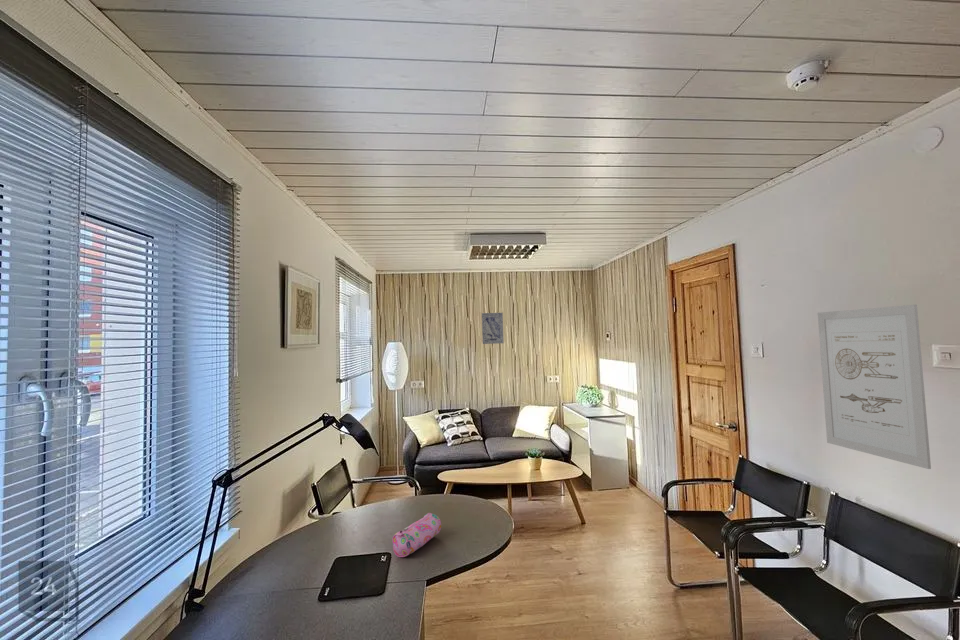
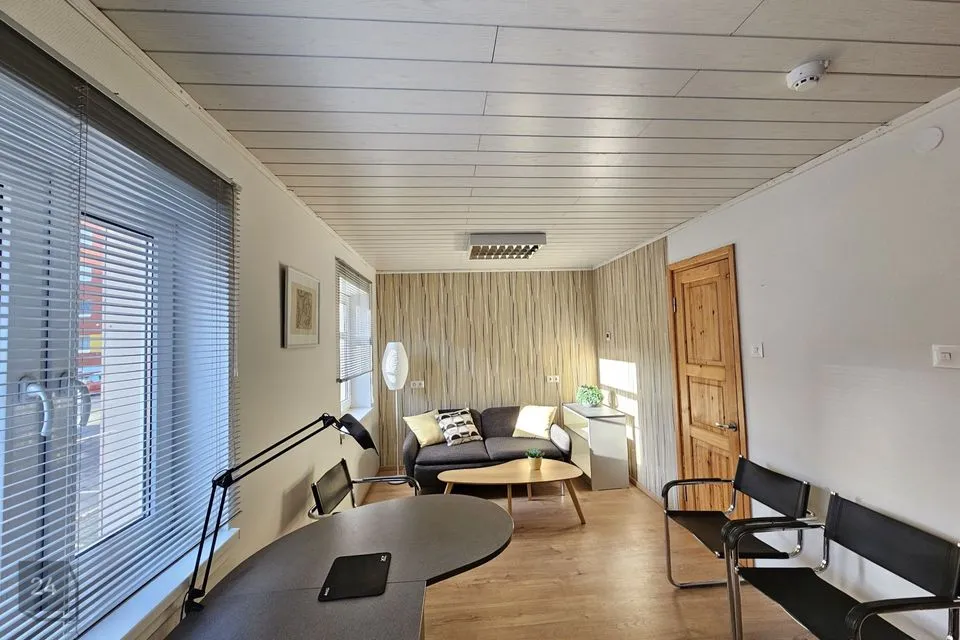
- pencil case [391,512,442,558]
- wall art [481,312,505,345]
- wall art [817,304,932,470]
